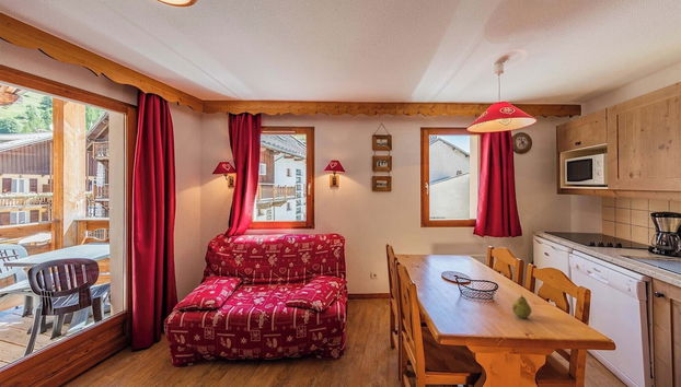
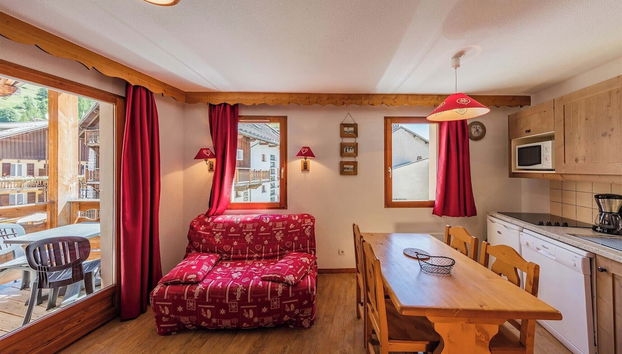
- fruit [511,294,532,319]
